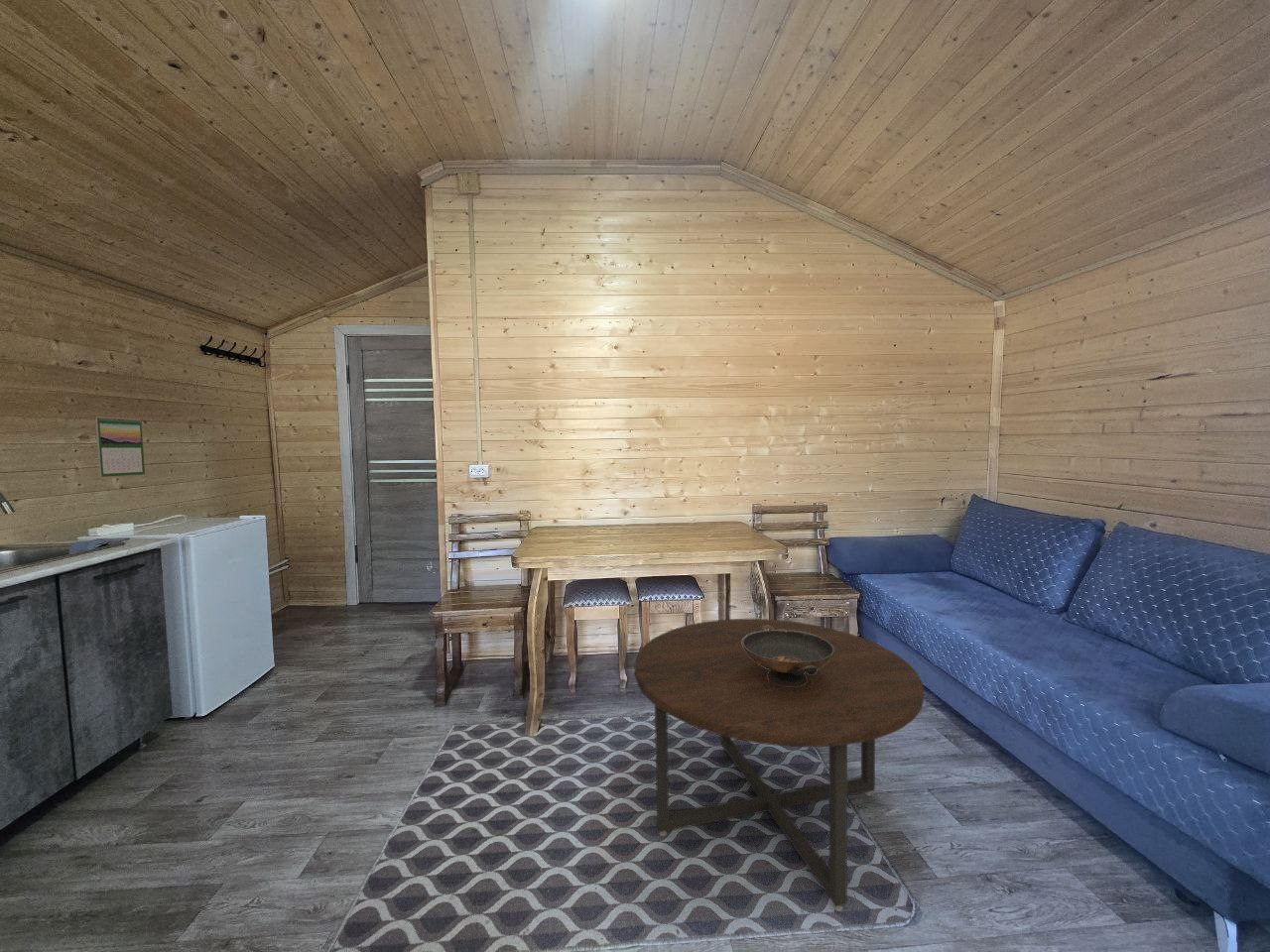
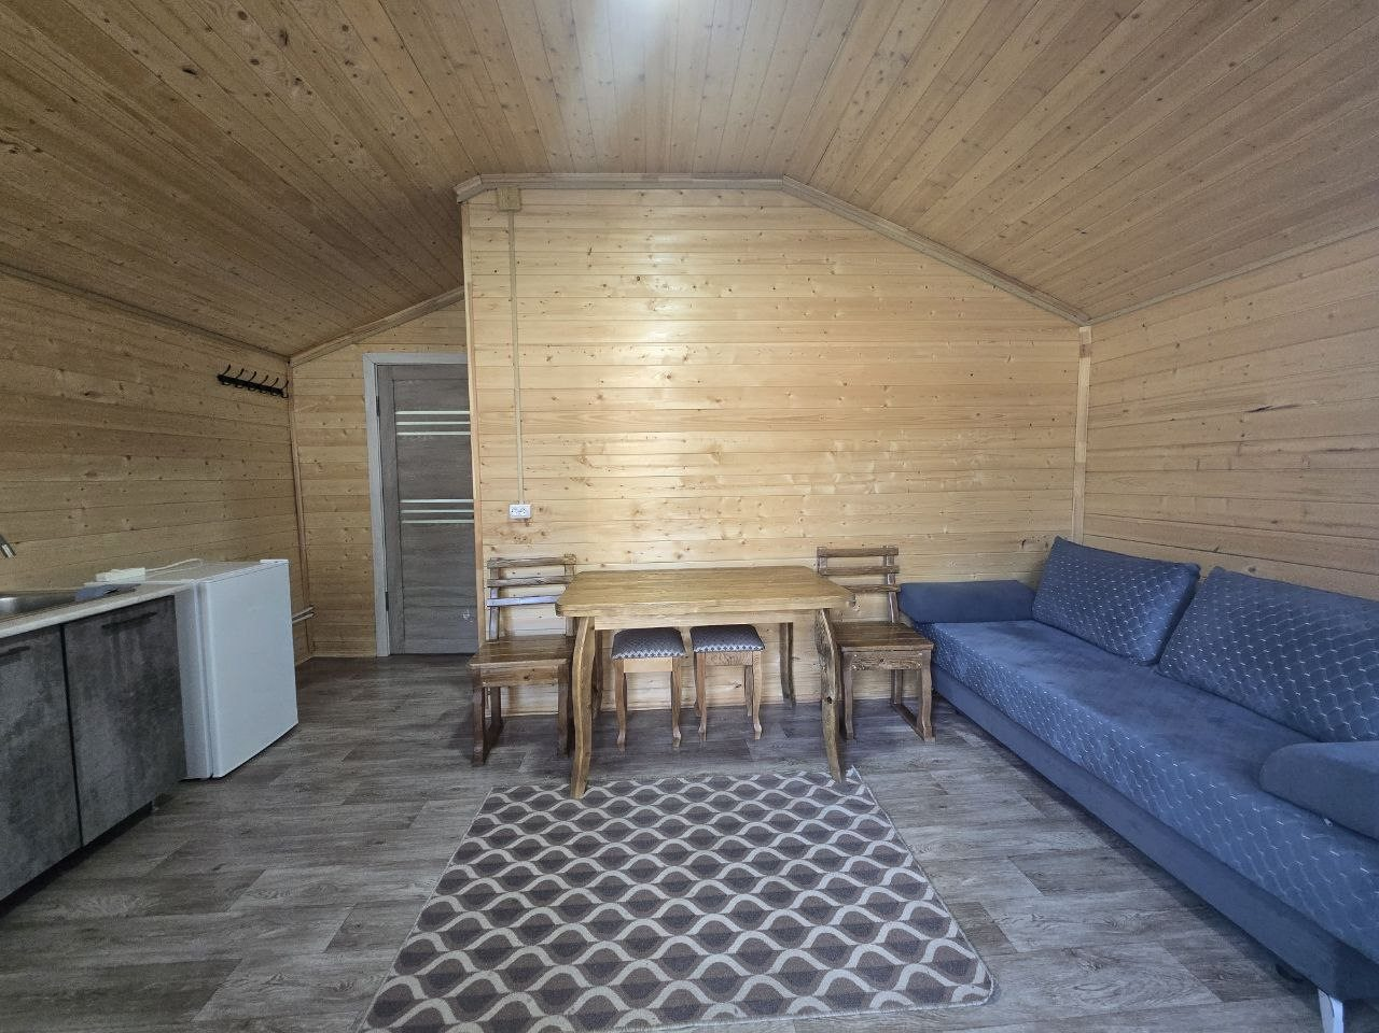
- decorative bowl [742,626,834,686]
- coffee table [634,618,925,912]
- calendar [94,416,146,478]
